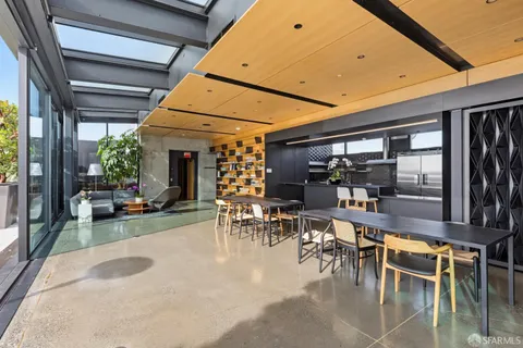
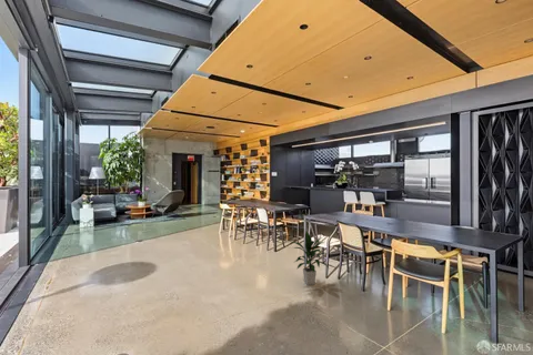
+ indoor plant [291,230,330,286]
